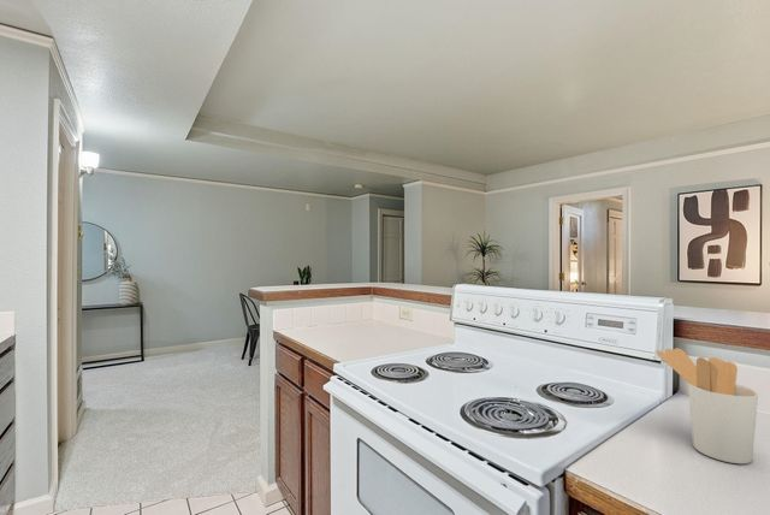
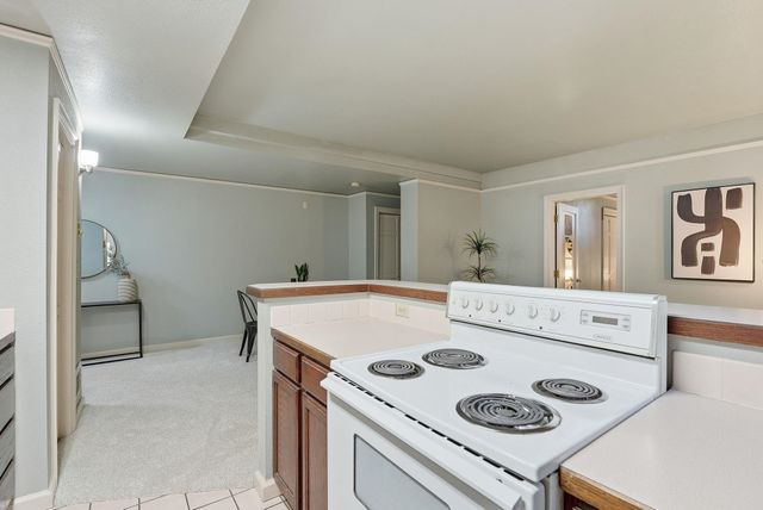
- utensil holder [654,347,759,464]
